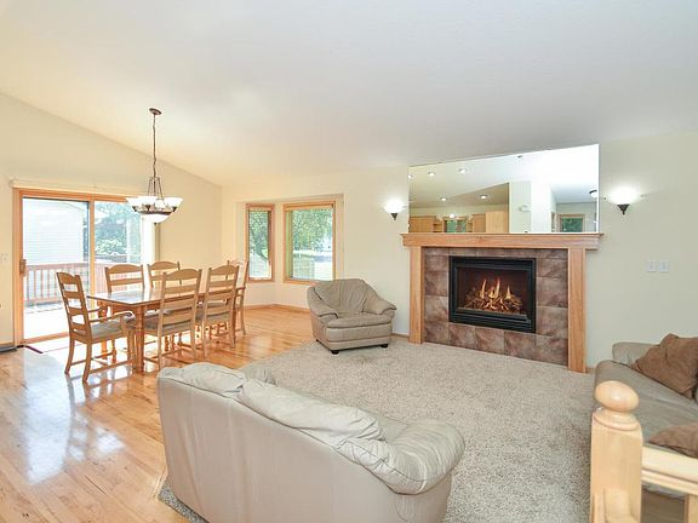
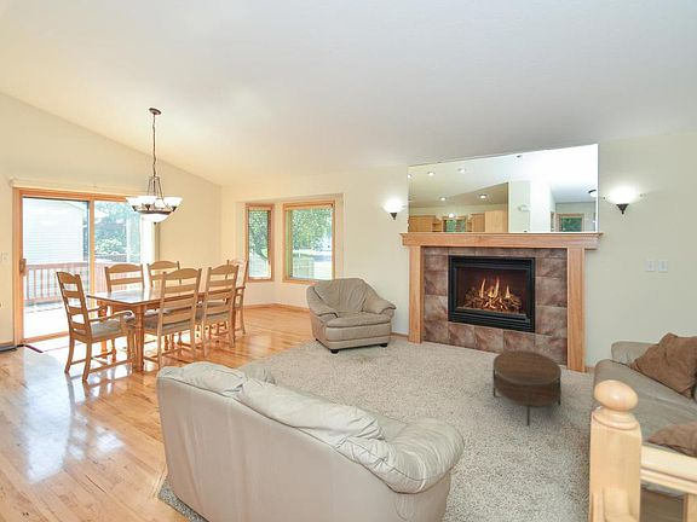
+ coffee table [491,349,563,427]
